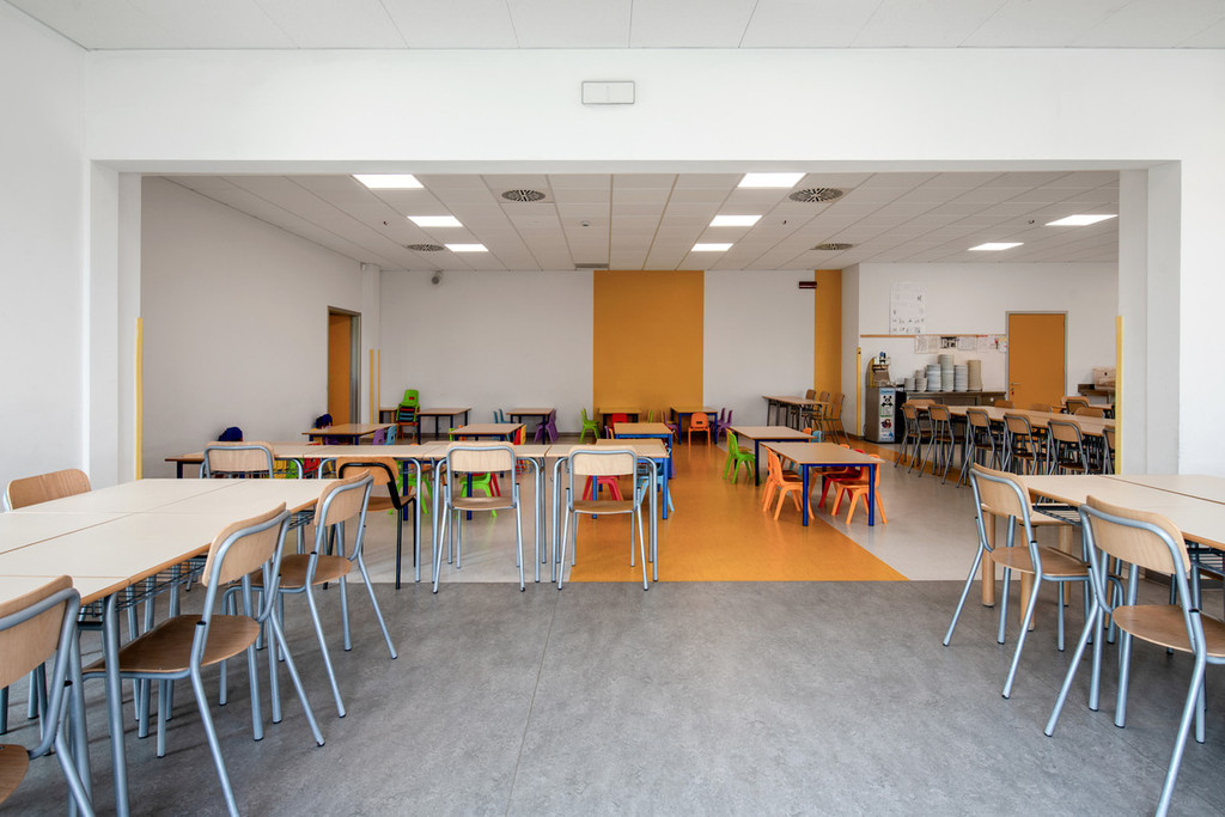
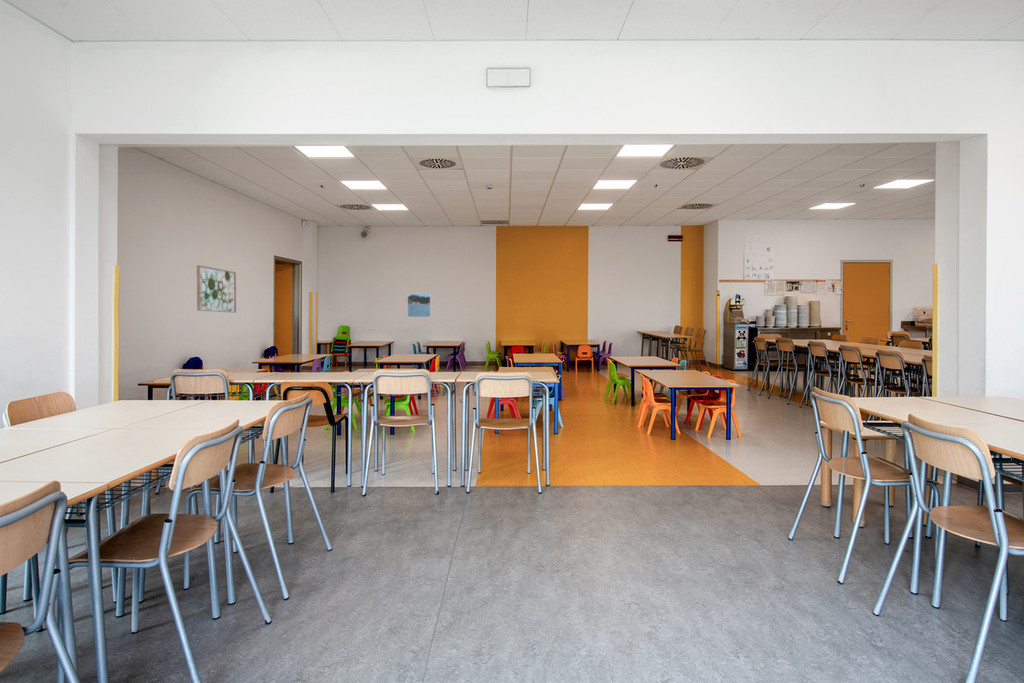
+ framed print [407,293,432,318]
+ wall art [196,264,237,314]
